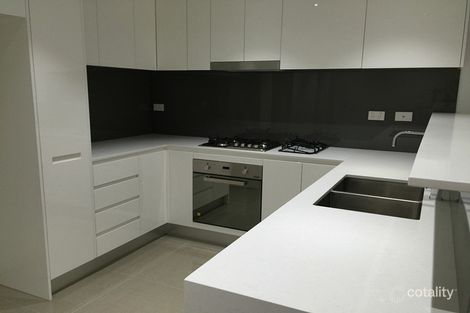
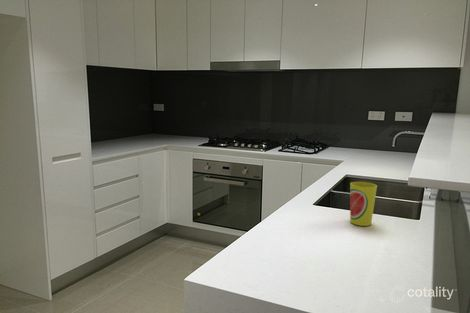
+ cup [349,181,378,227]
